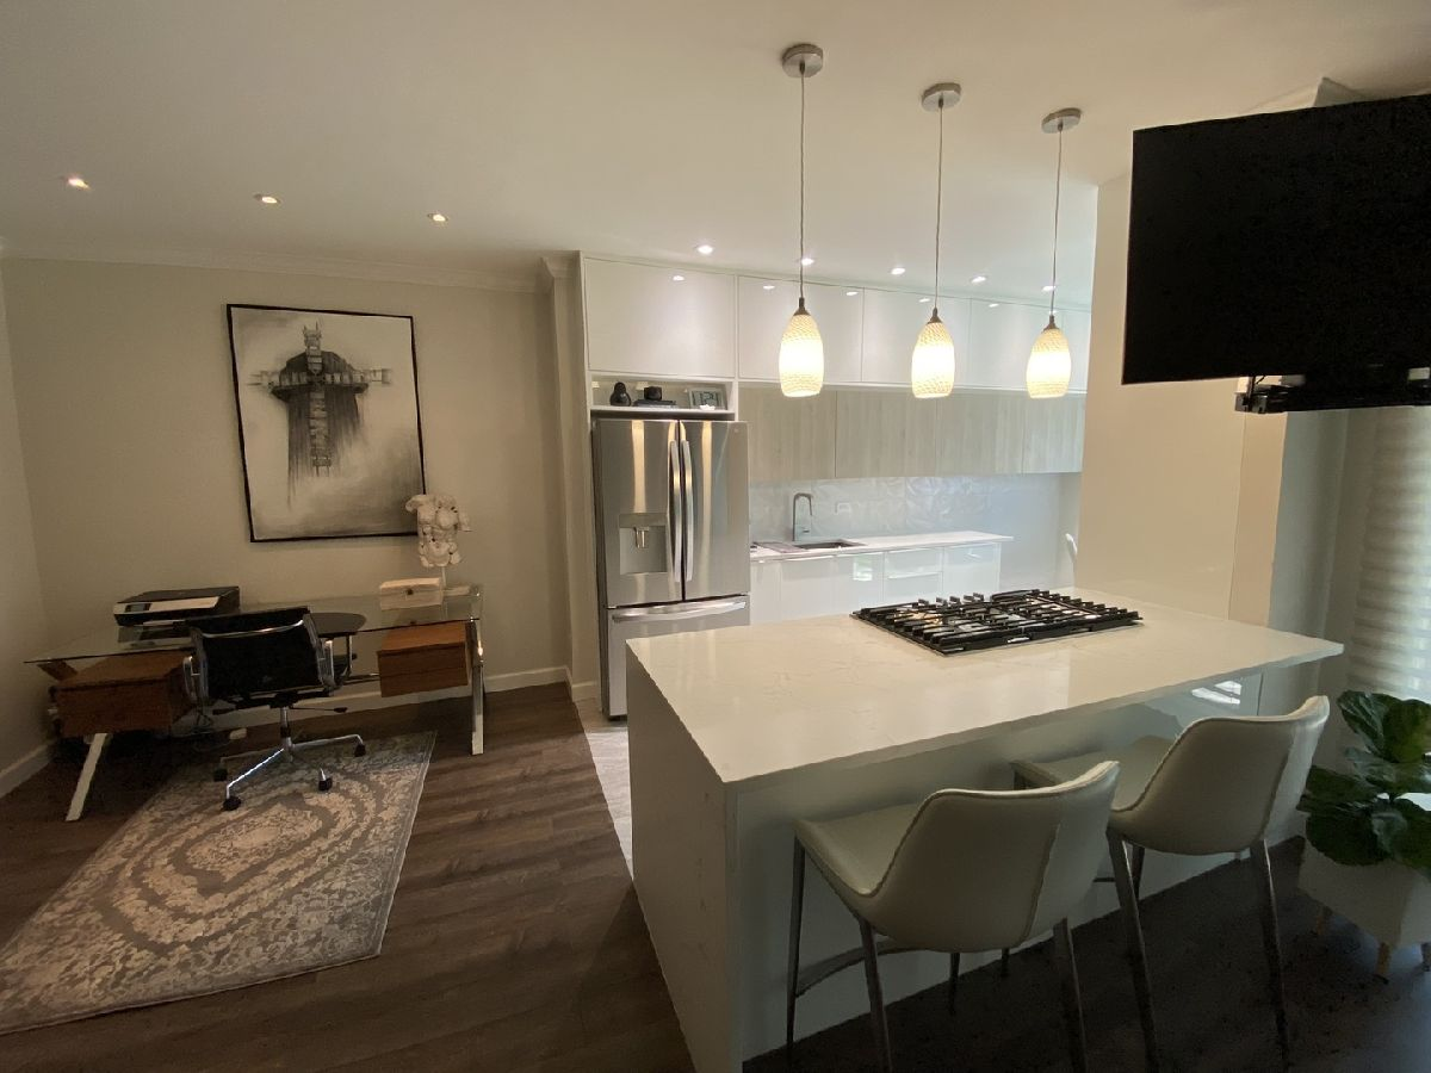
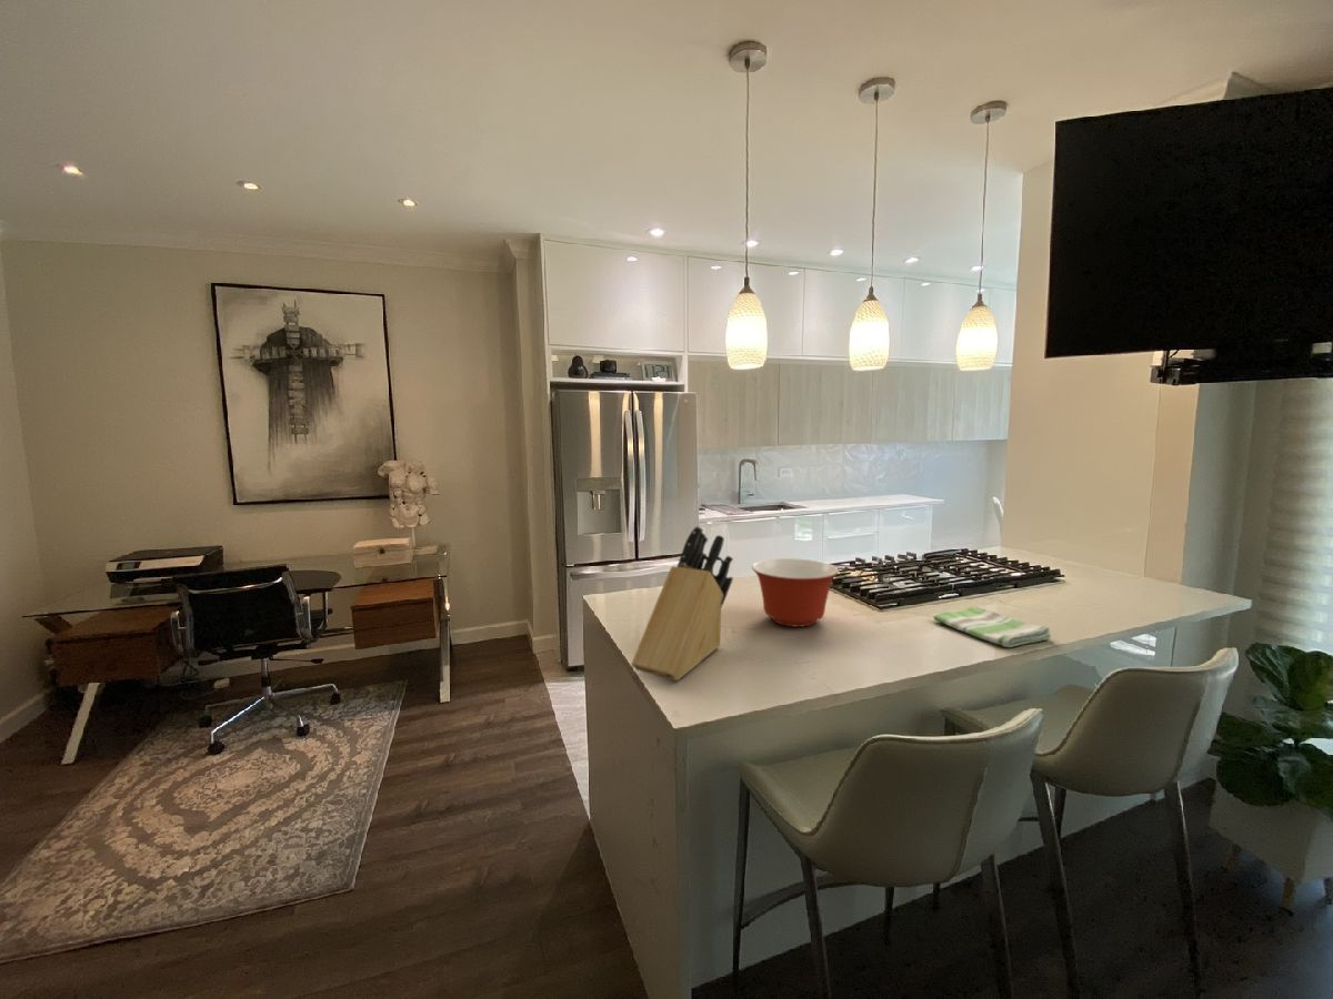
+ knife block [630,525,734,682]
+ mixing bowl [751,557,840,628]
+ dish towel [932,605,1052,648]
